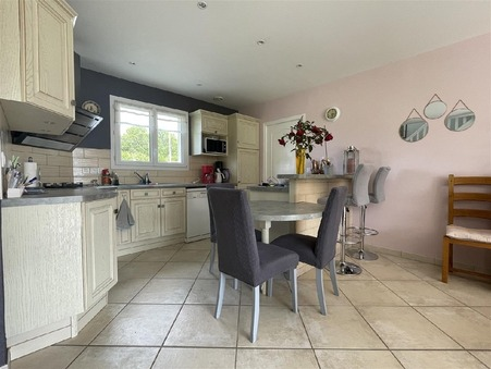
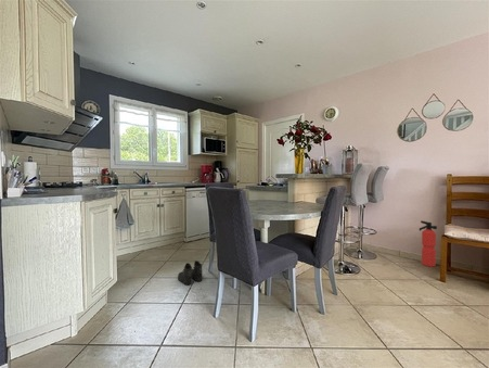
+ boots [177,259,204,285]
+ fire extinguisher [419,220,438,268]
